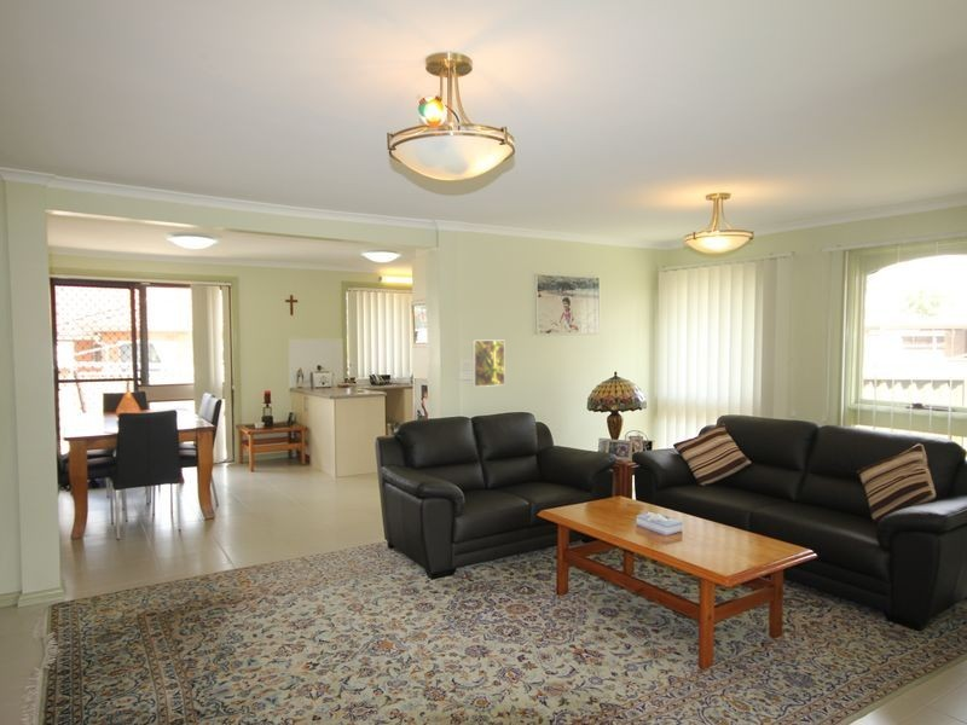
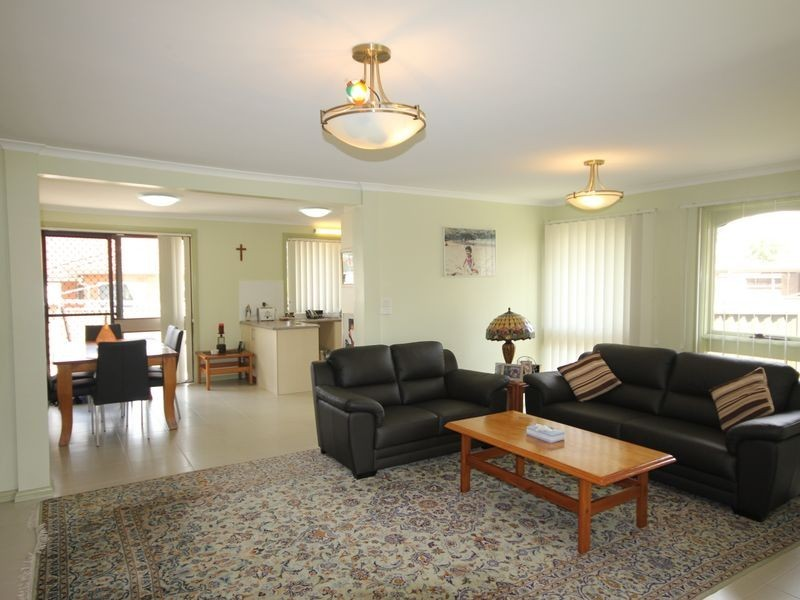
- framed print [471,340,506,388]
